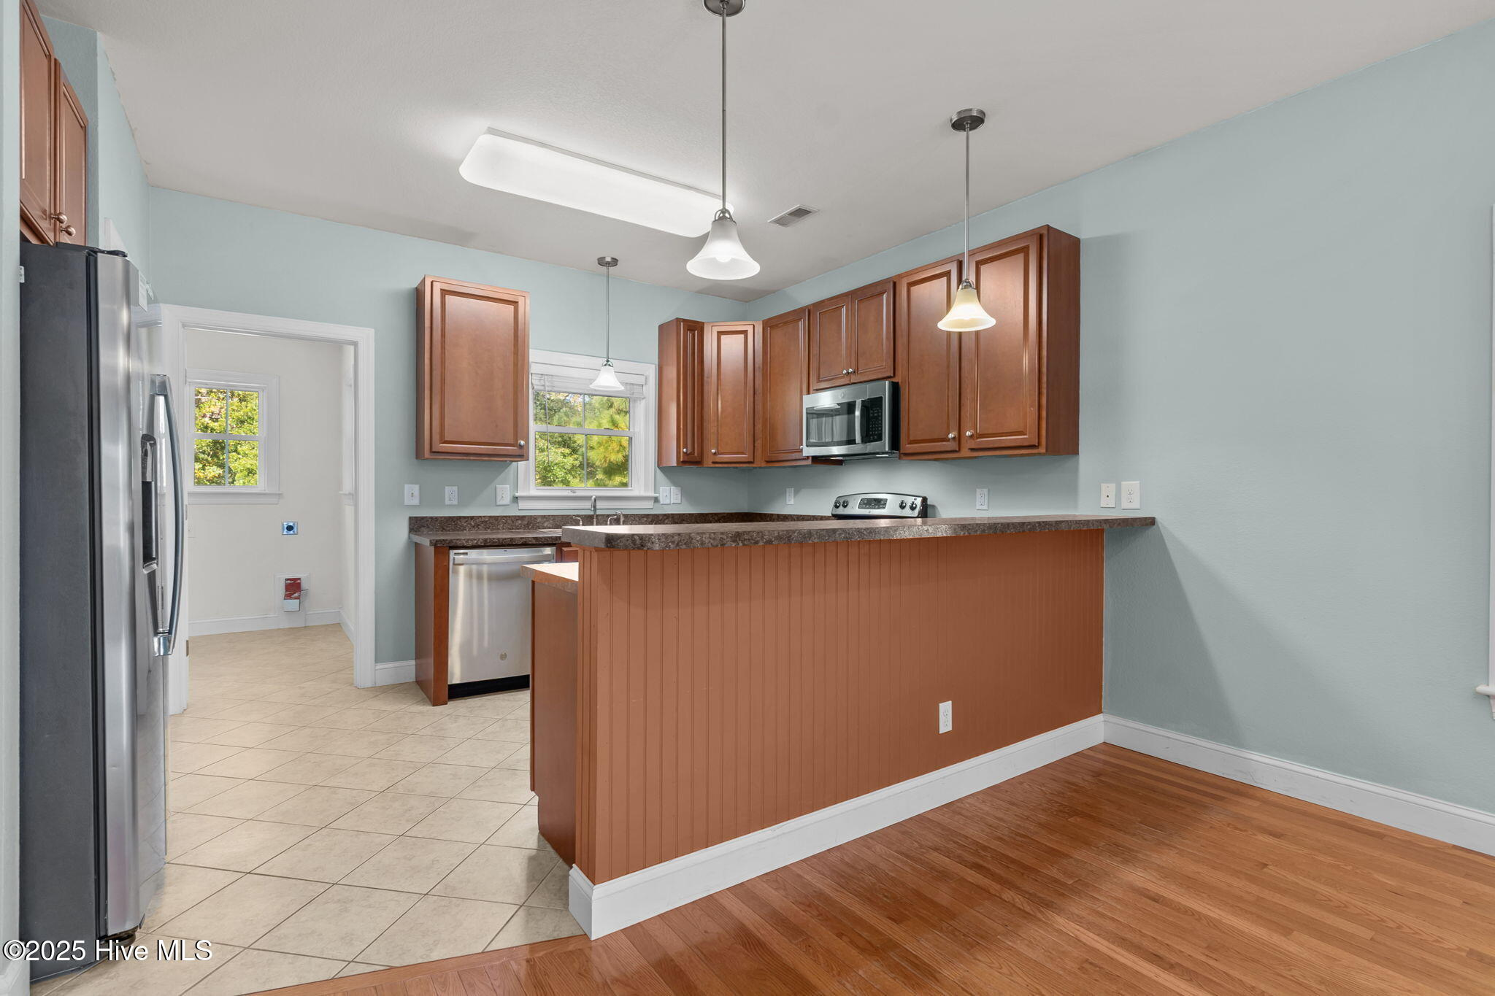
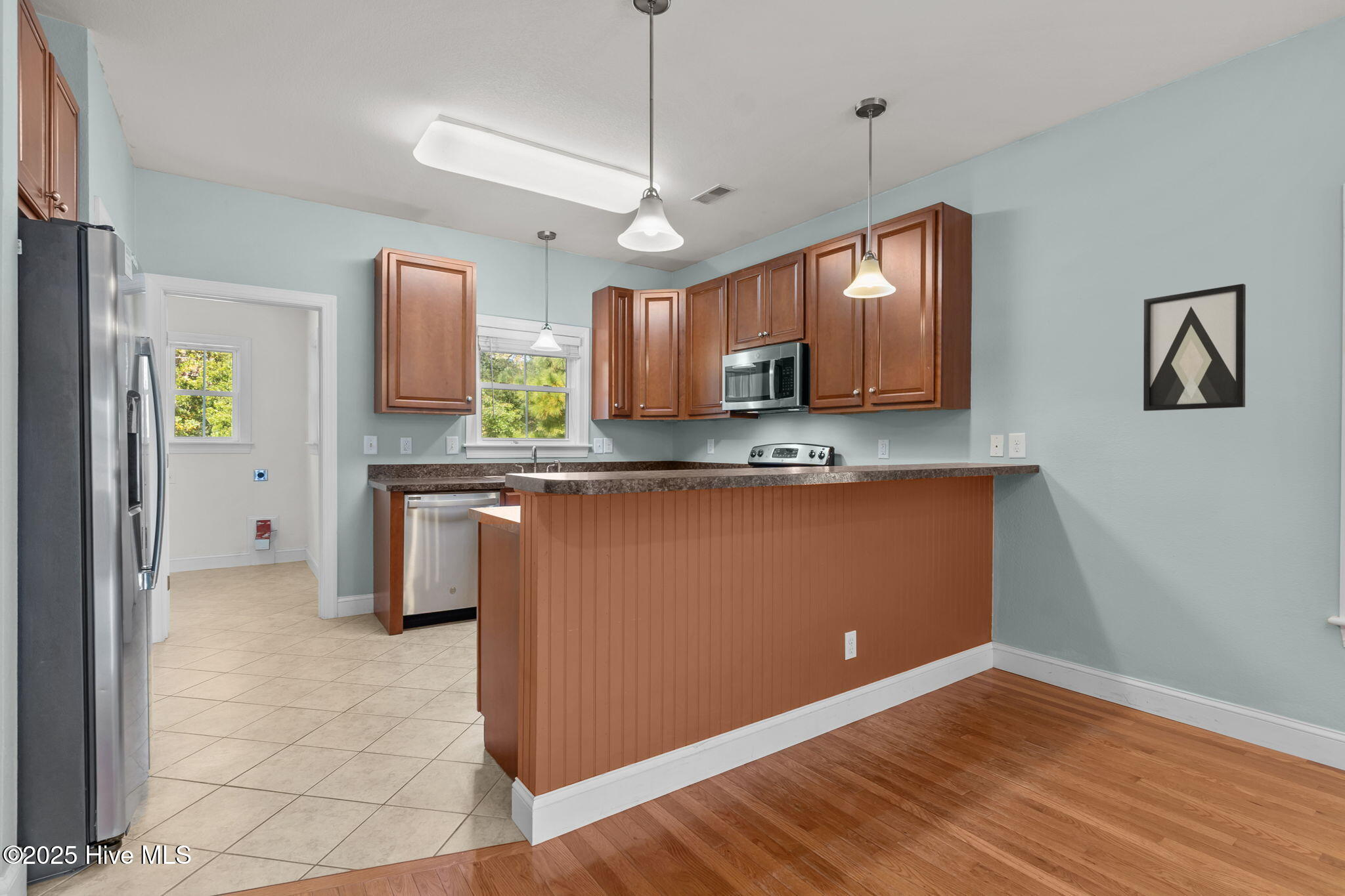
+ wall art [1143,283,1246,412]
